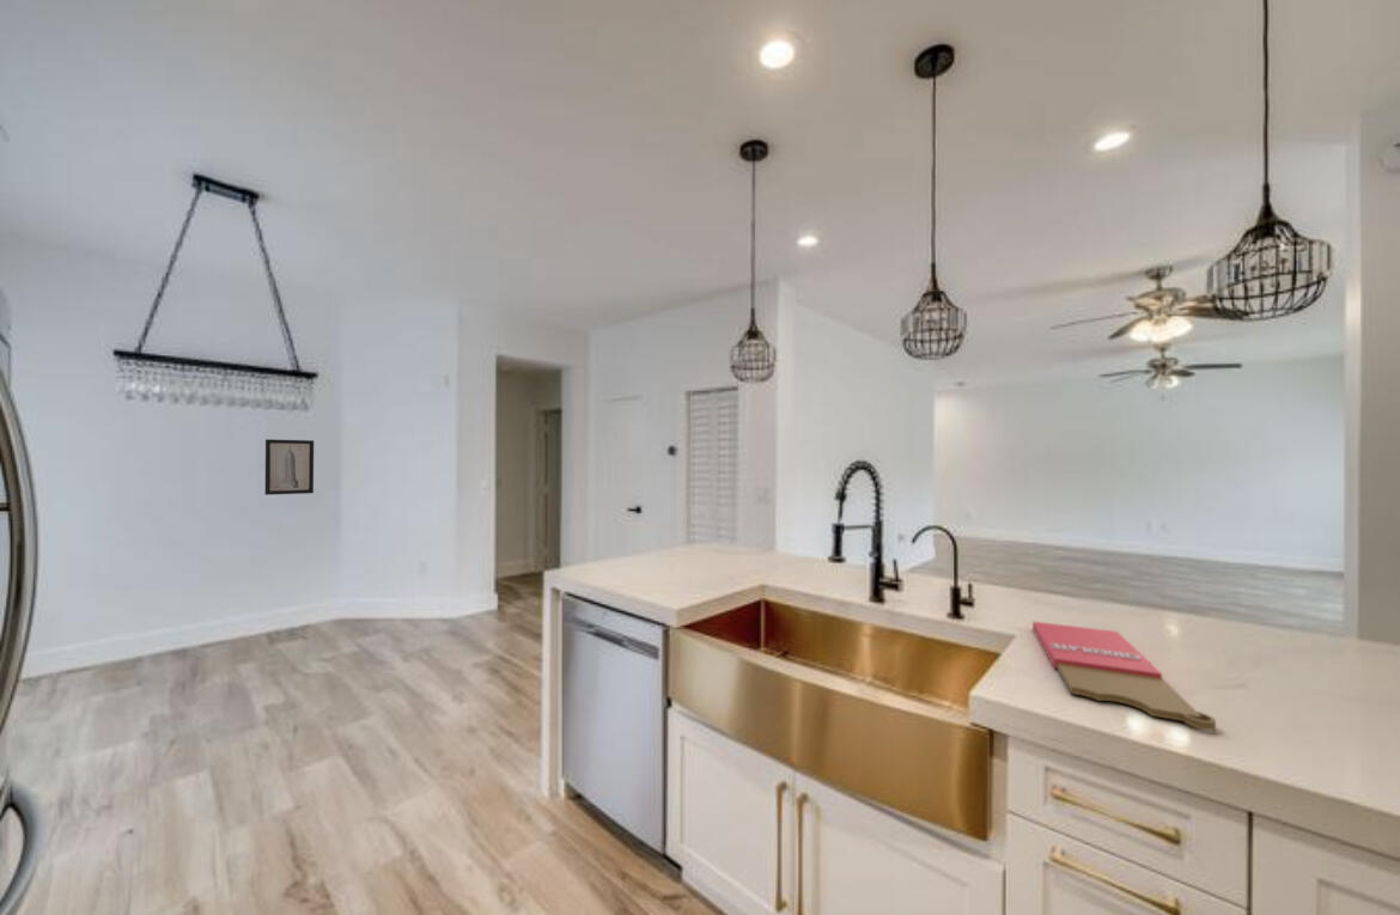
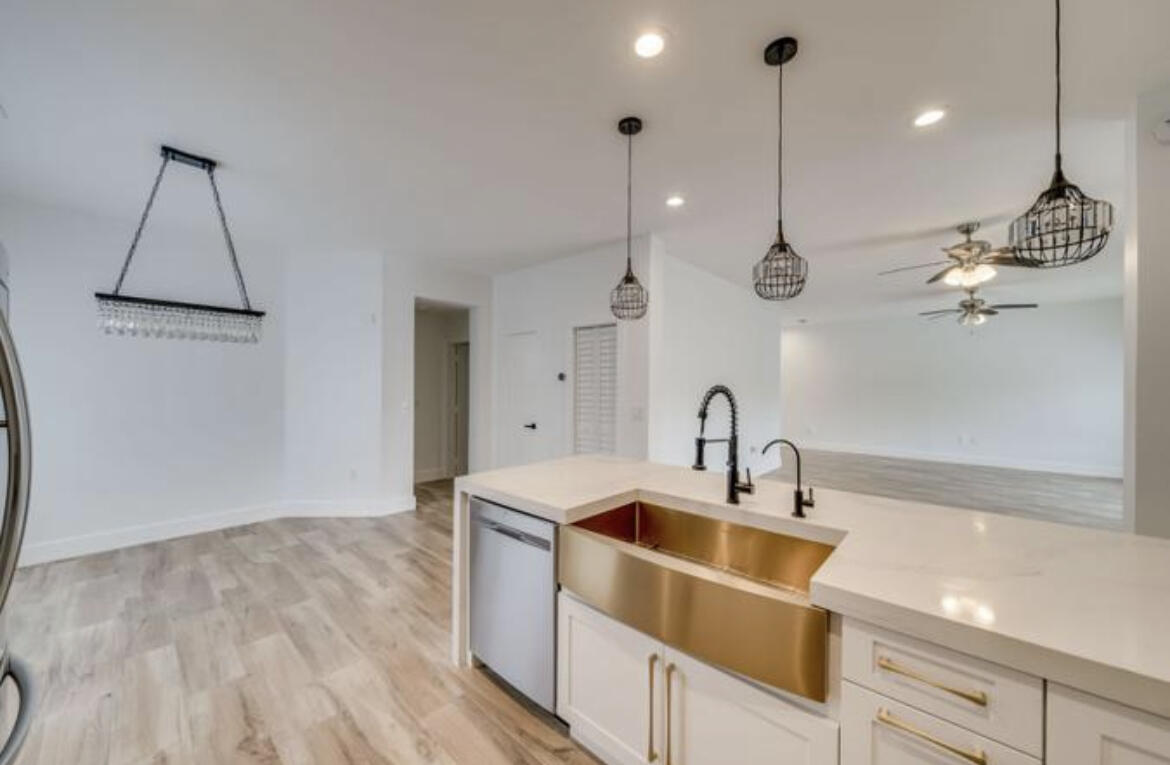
- wall art [264,438,315,496]
- cutting board [1031,621,1217,732]
